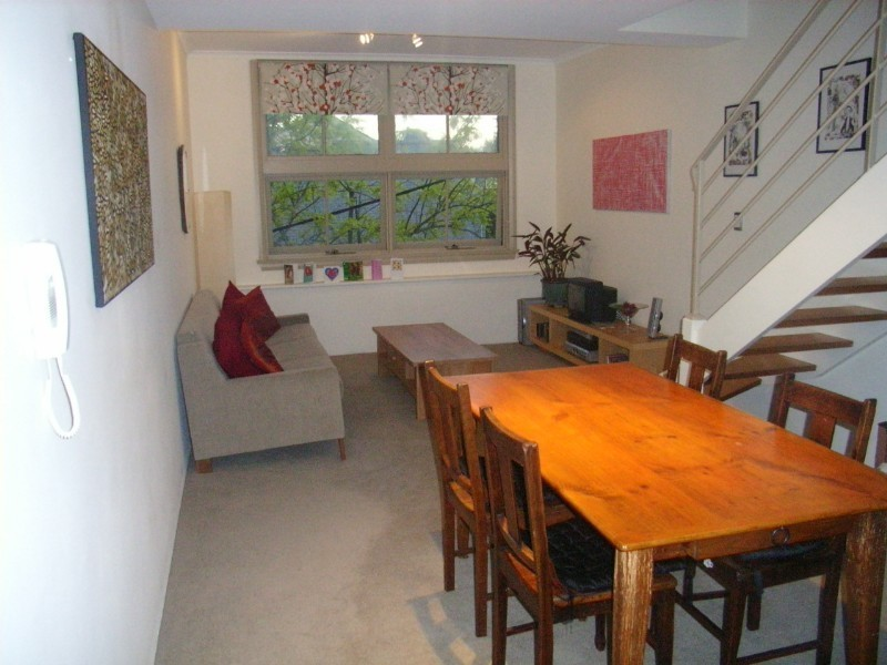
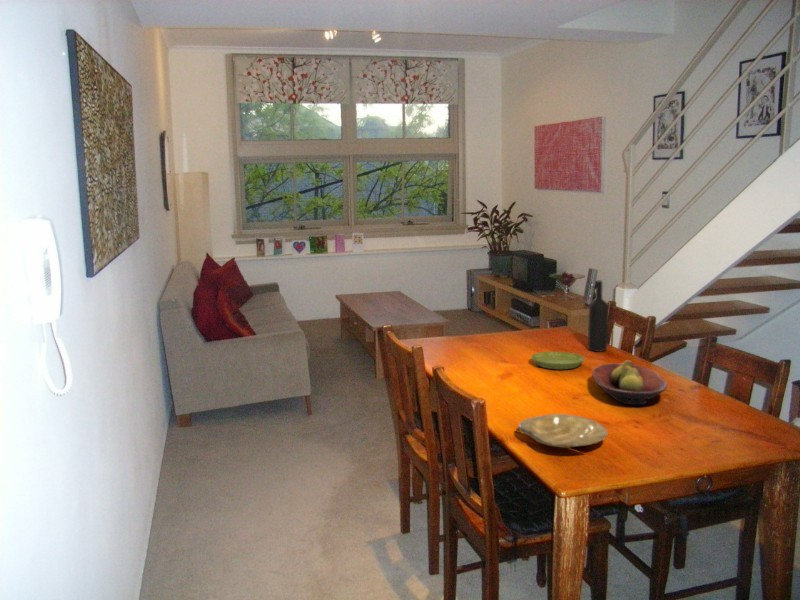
+ fruit bowl [591,359,668,406]
+ wine bottle [587,280,609,353]
+ plate [517,413,609,449]
+ saucer [530,351,586,370]
